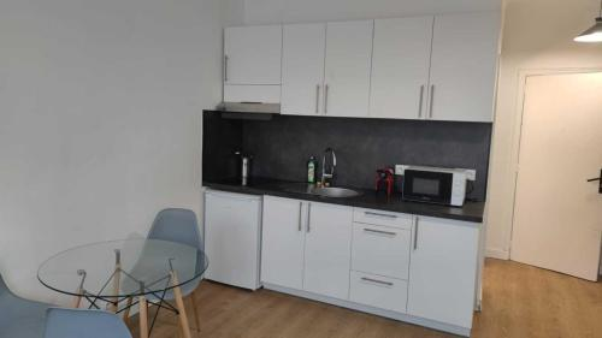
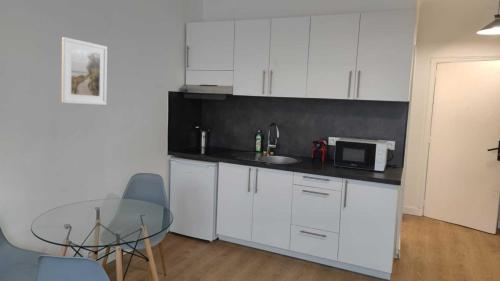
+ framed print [61,36,108,106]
